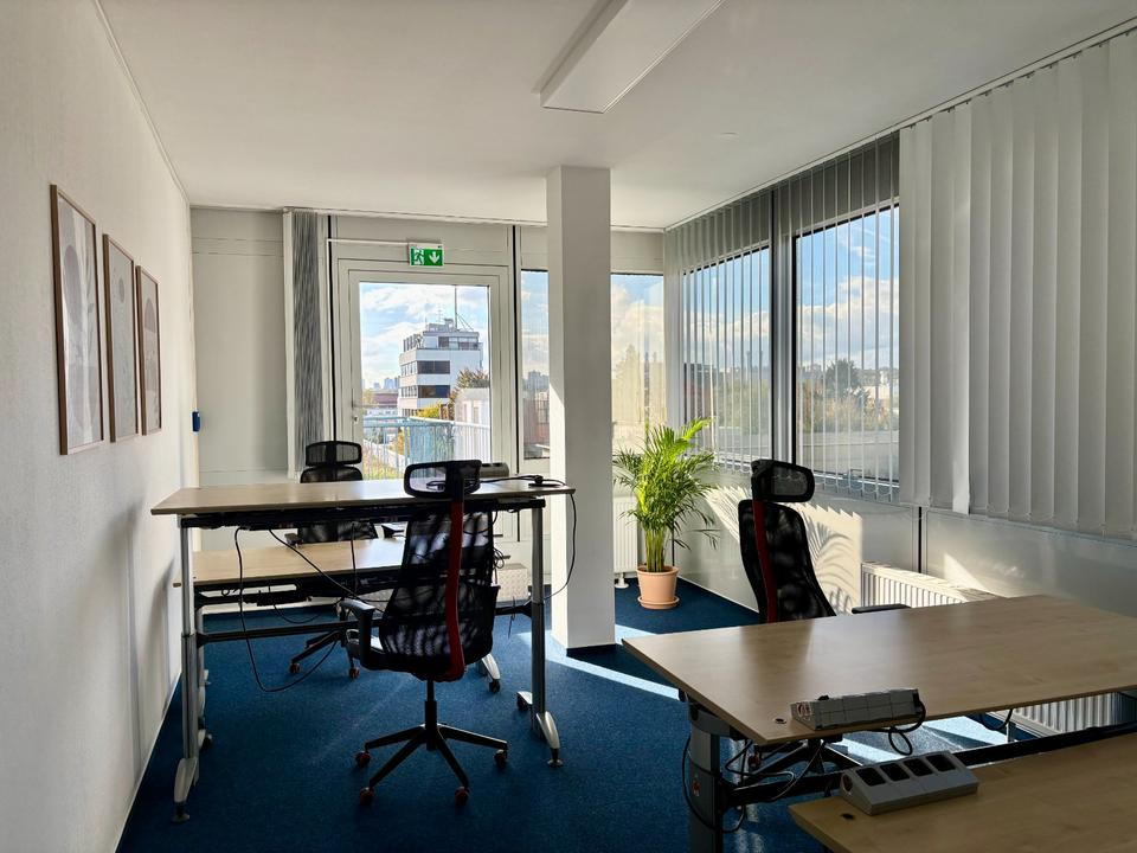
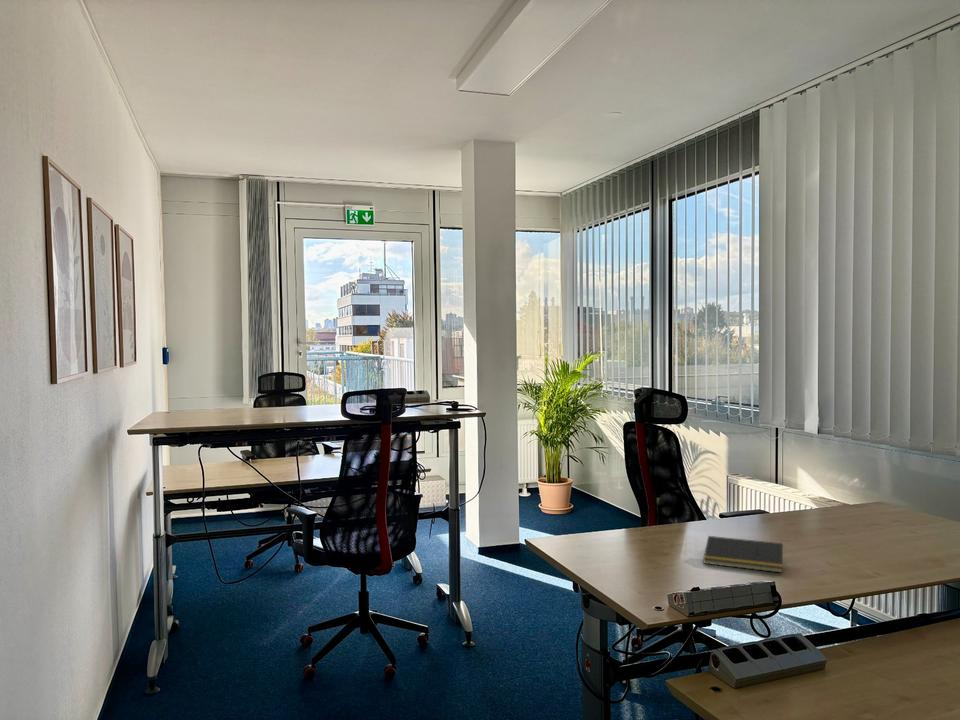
+ notepad [702,535,784,574]
